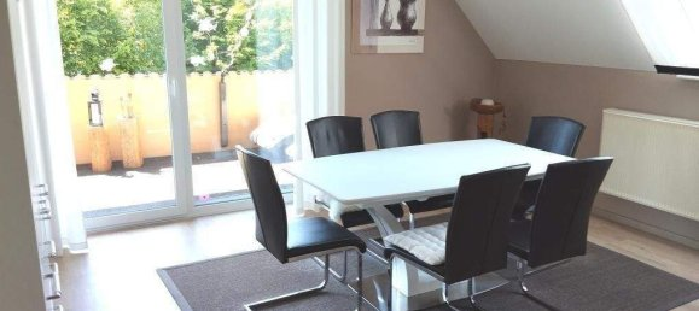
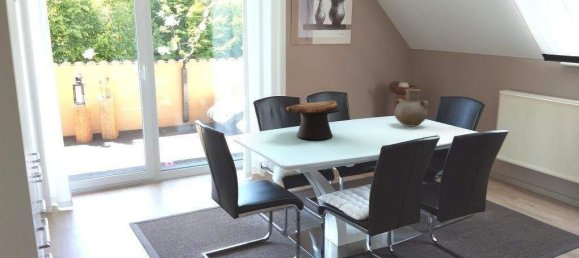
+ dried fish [285,99,341,141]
+ vase [393,88,430,128]
